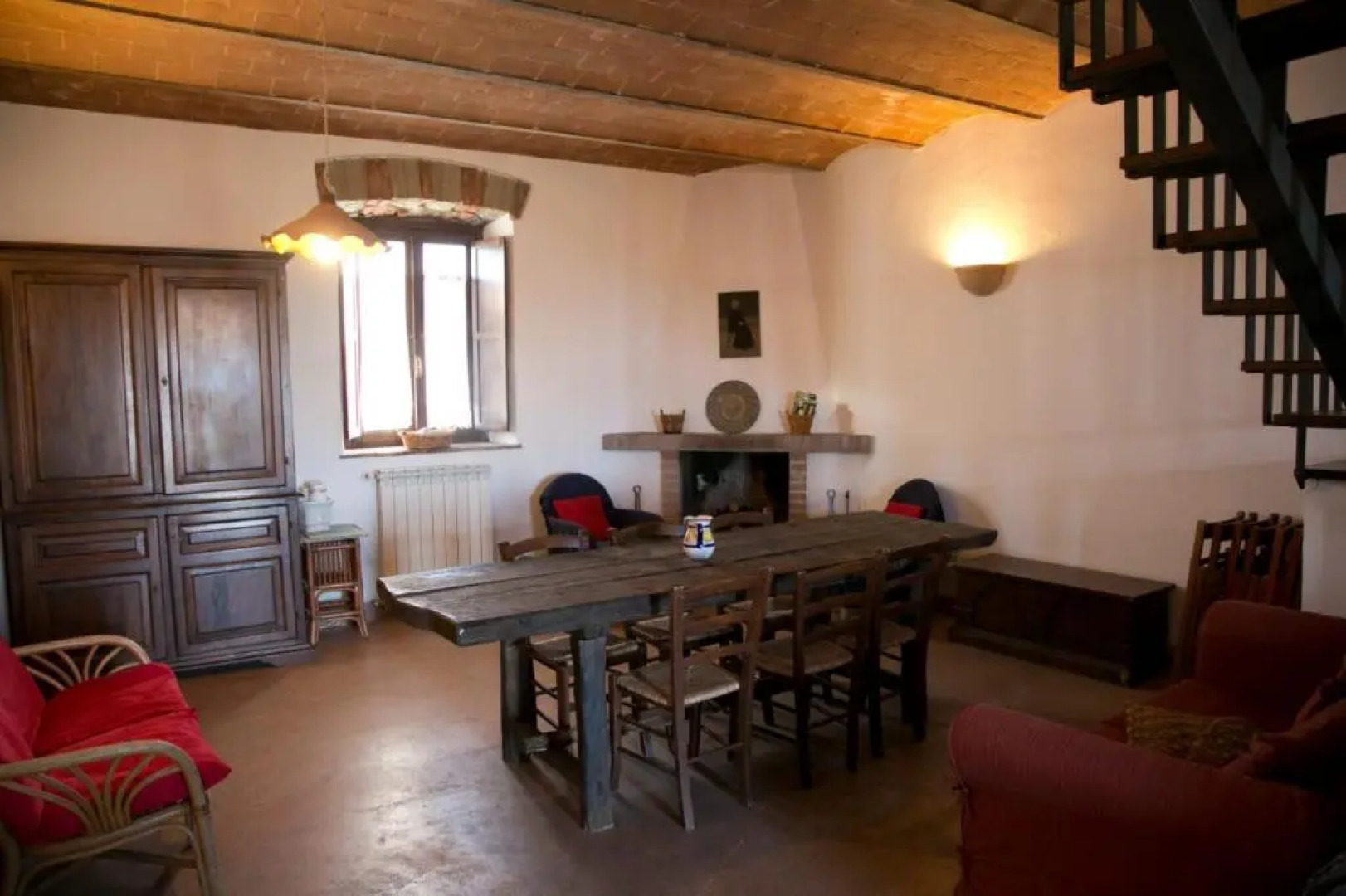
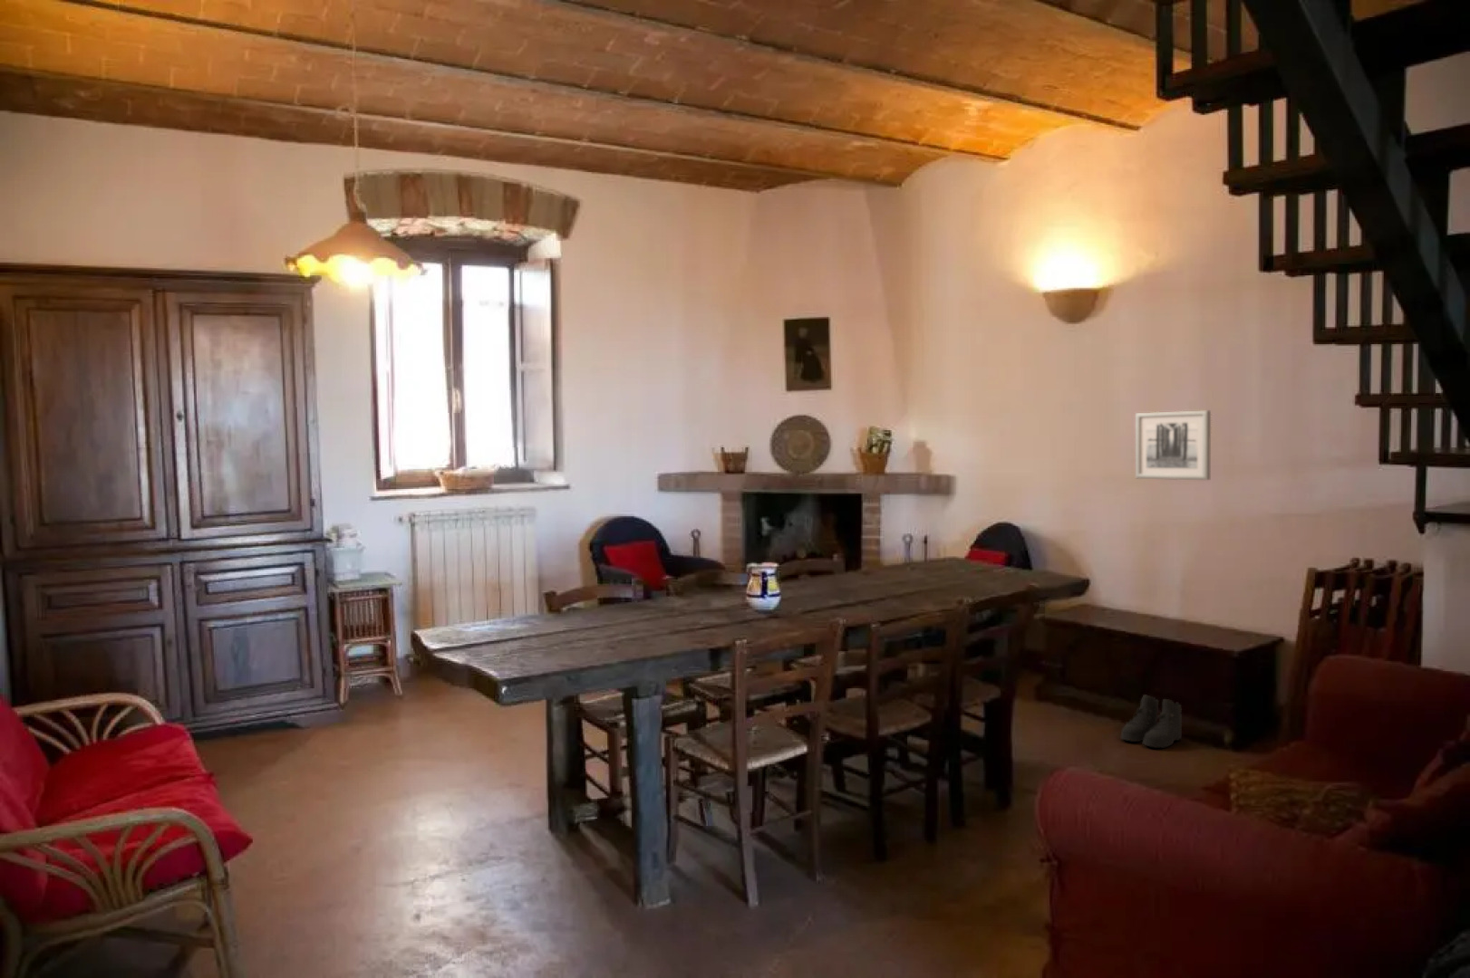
+ boots [1121,693,1183,749]
+ wall art [1135,409,1211,481]
